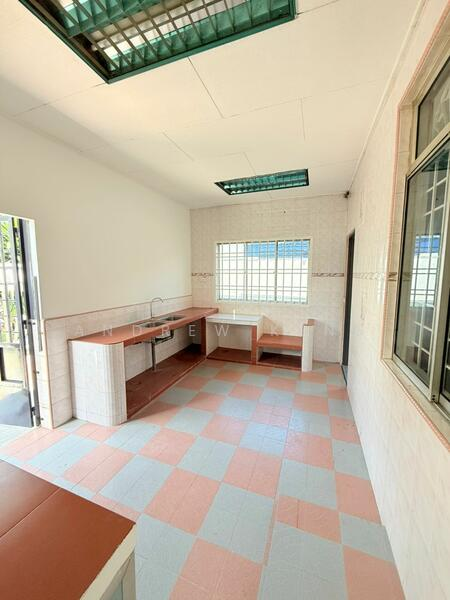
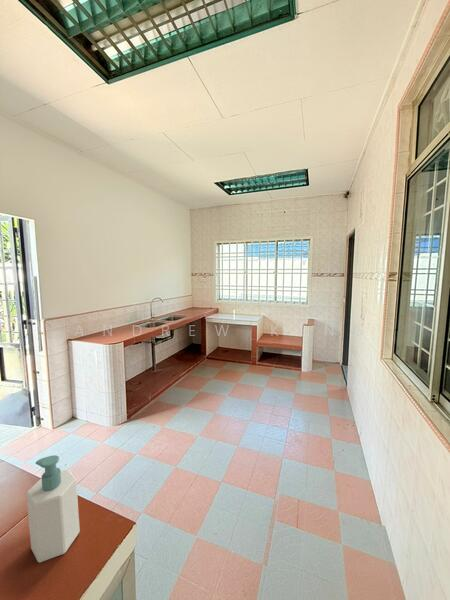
+ soap bottle [25,454,81,563]
